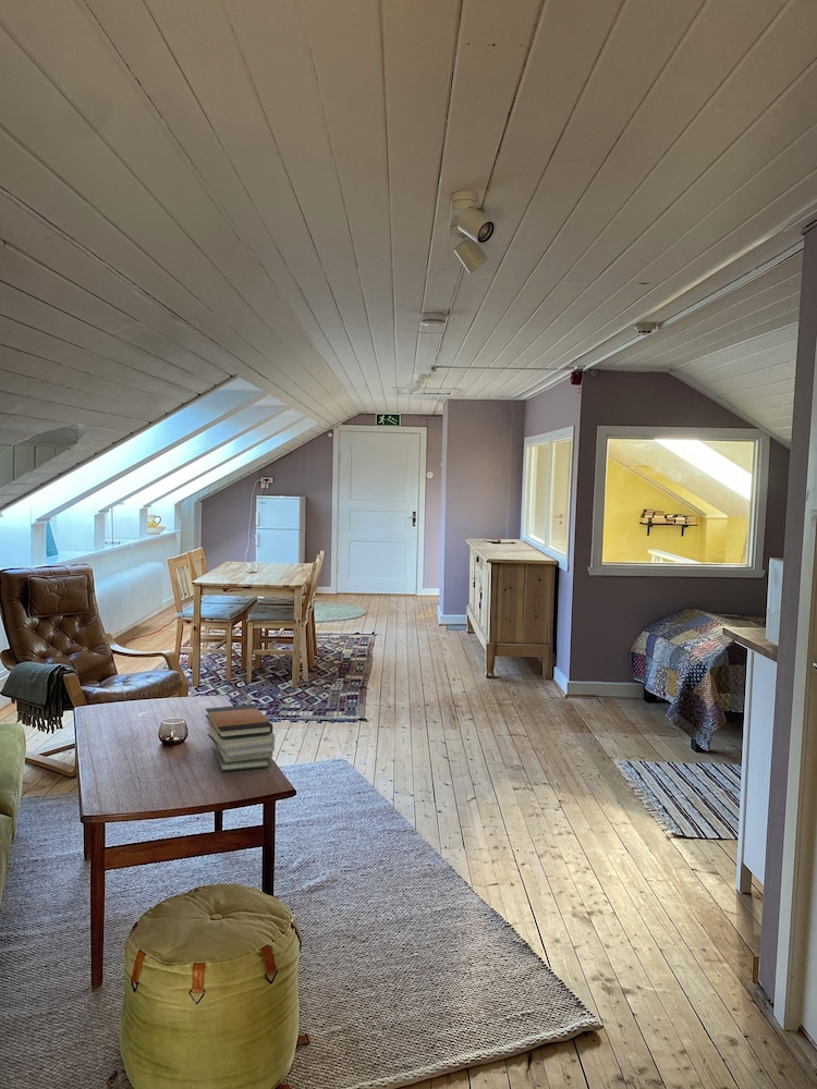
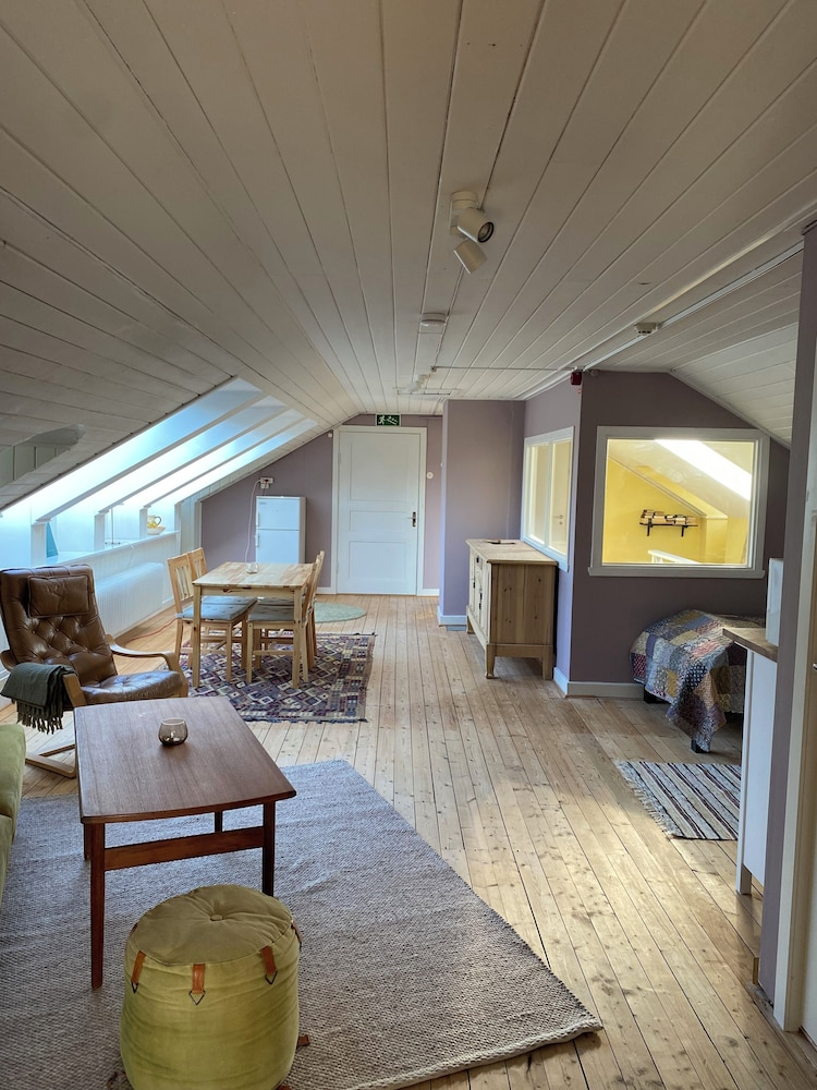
- book stack [205,703,276,772]
